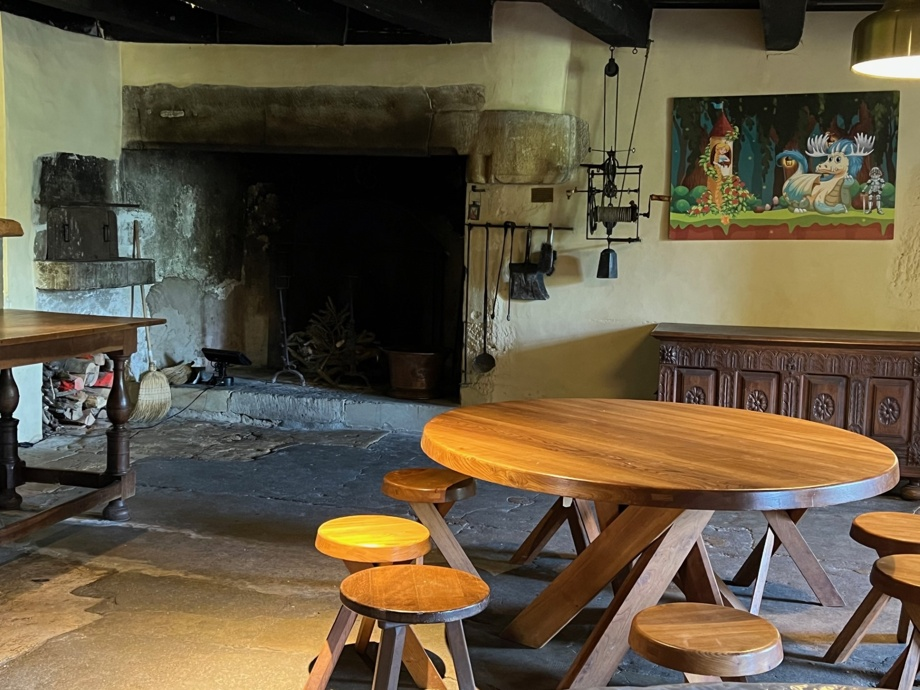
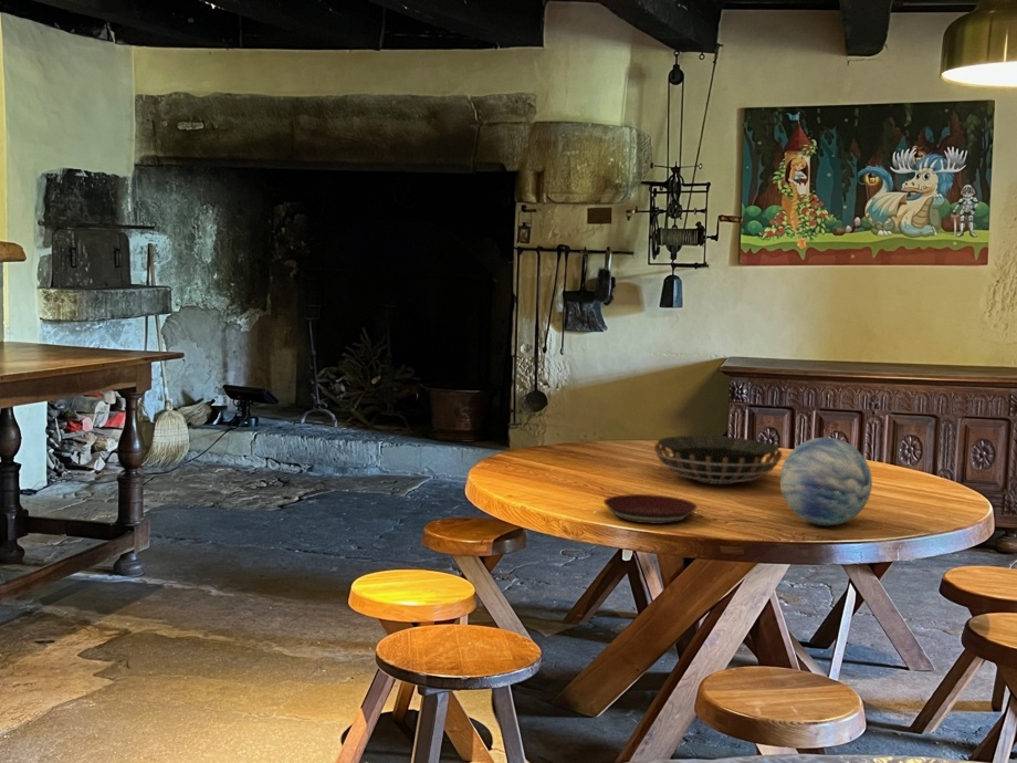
+ decorative orb [779,437,873,526]
+ plate [602,493,698,525]
+ decorative bowl [653,435,784,485]
